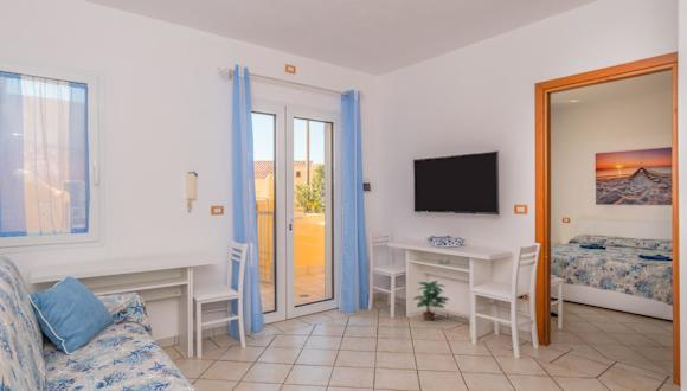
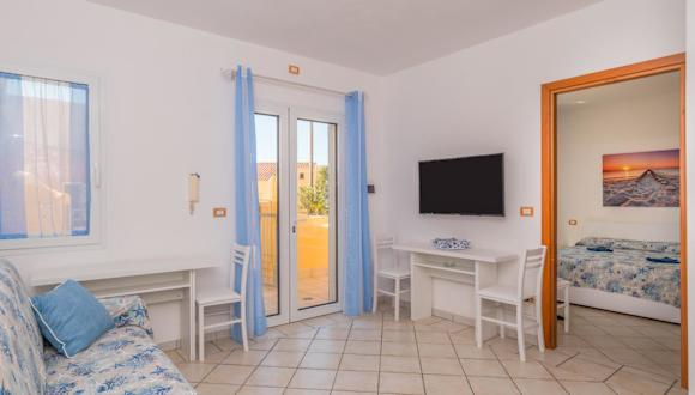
- potted plant [411,280,451,322]
